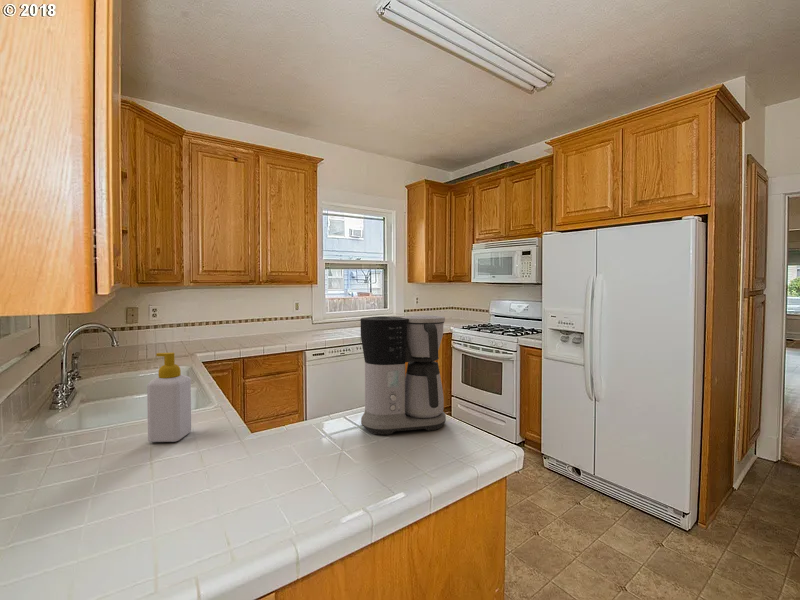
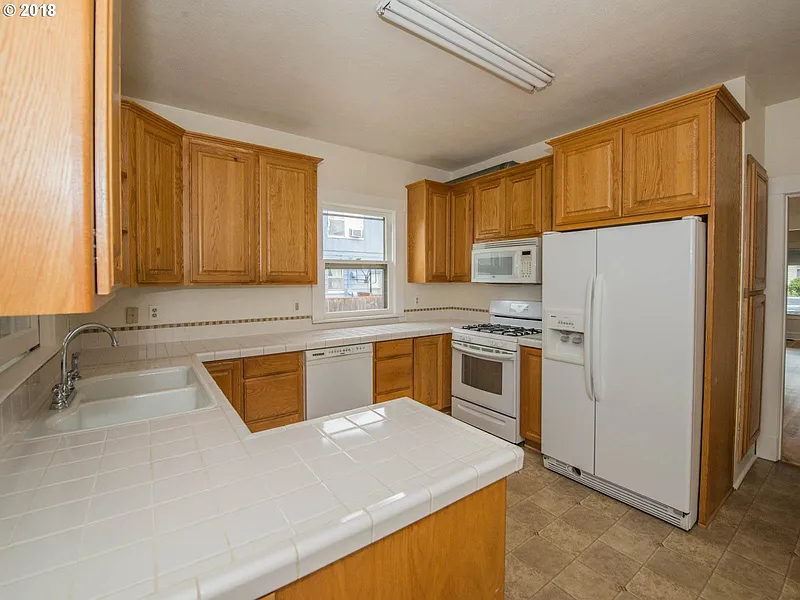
- coffee maker [359,314,447,436]
- soap bottle [146,352,192,443]
